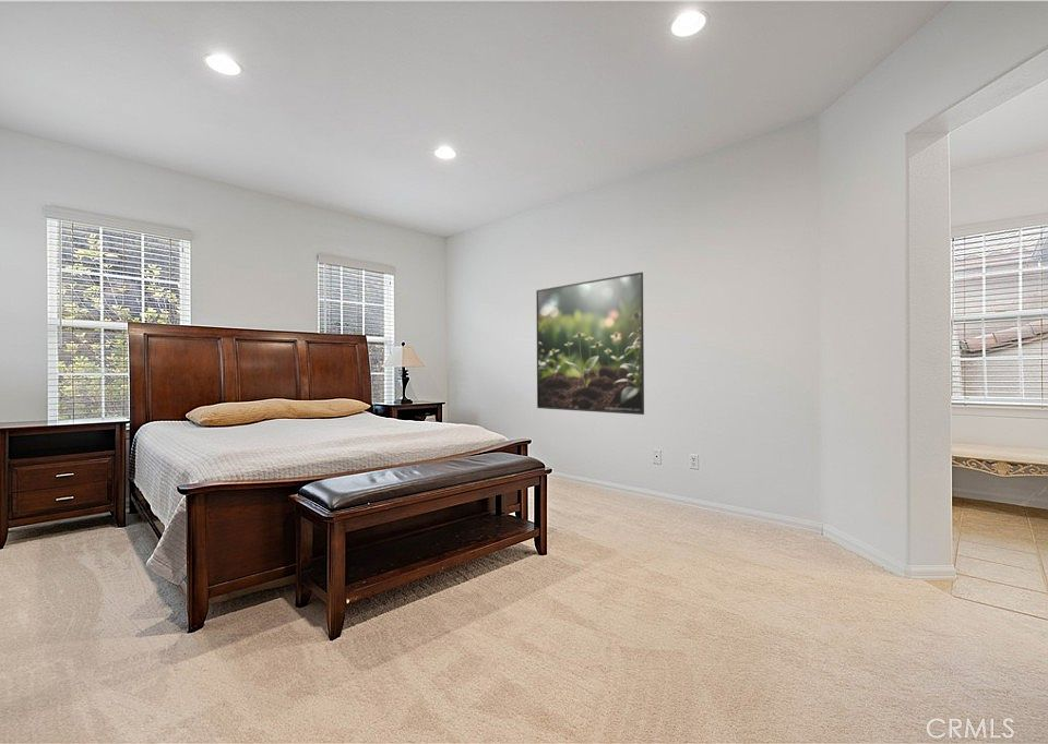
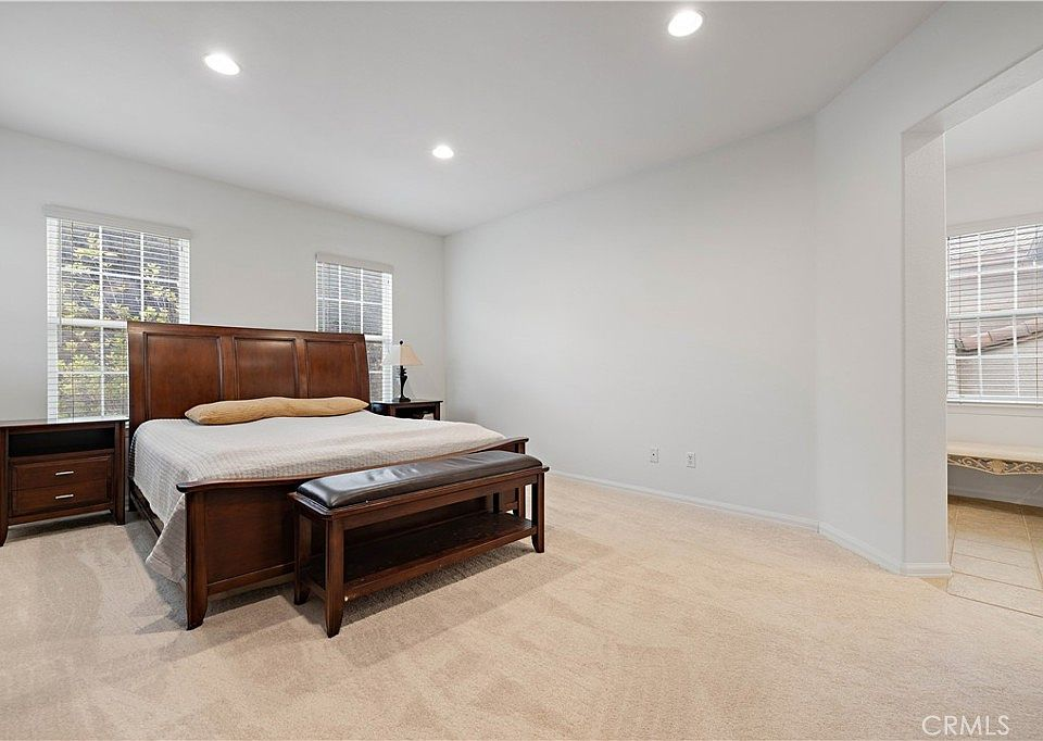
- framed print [535,271,645,416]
